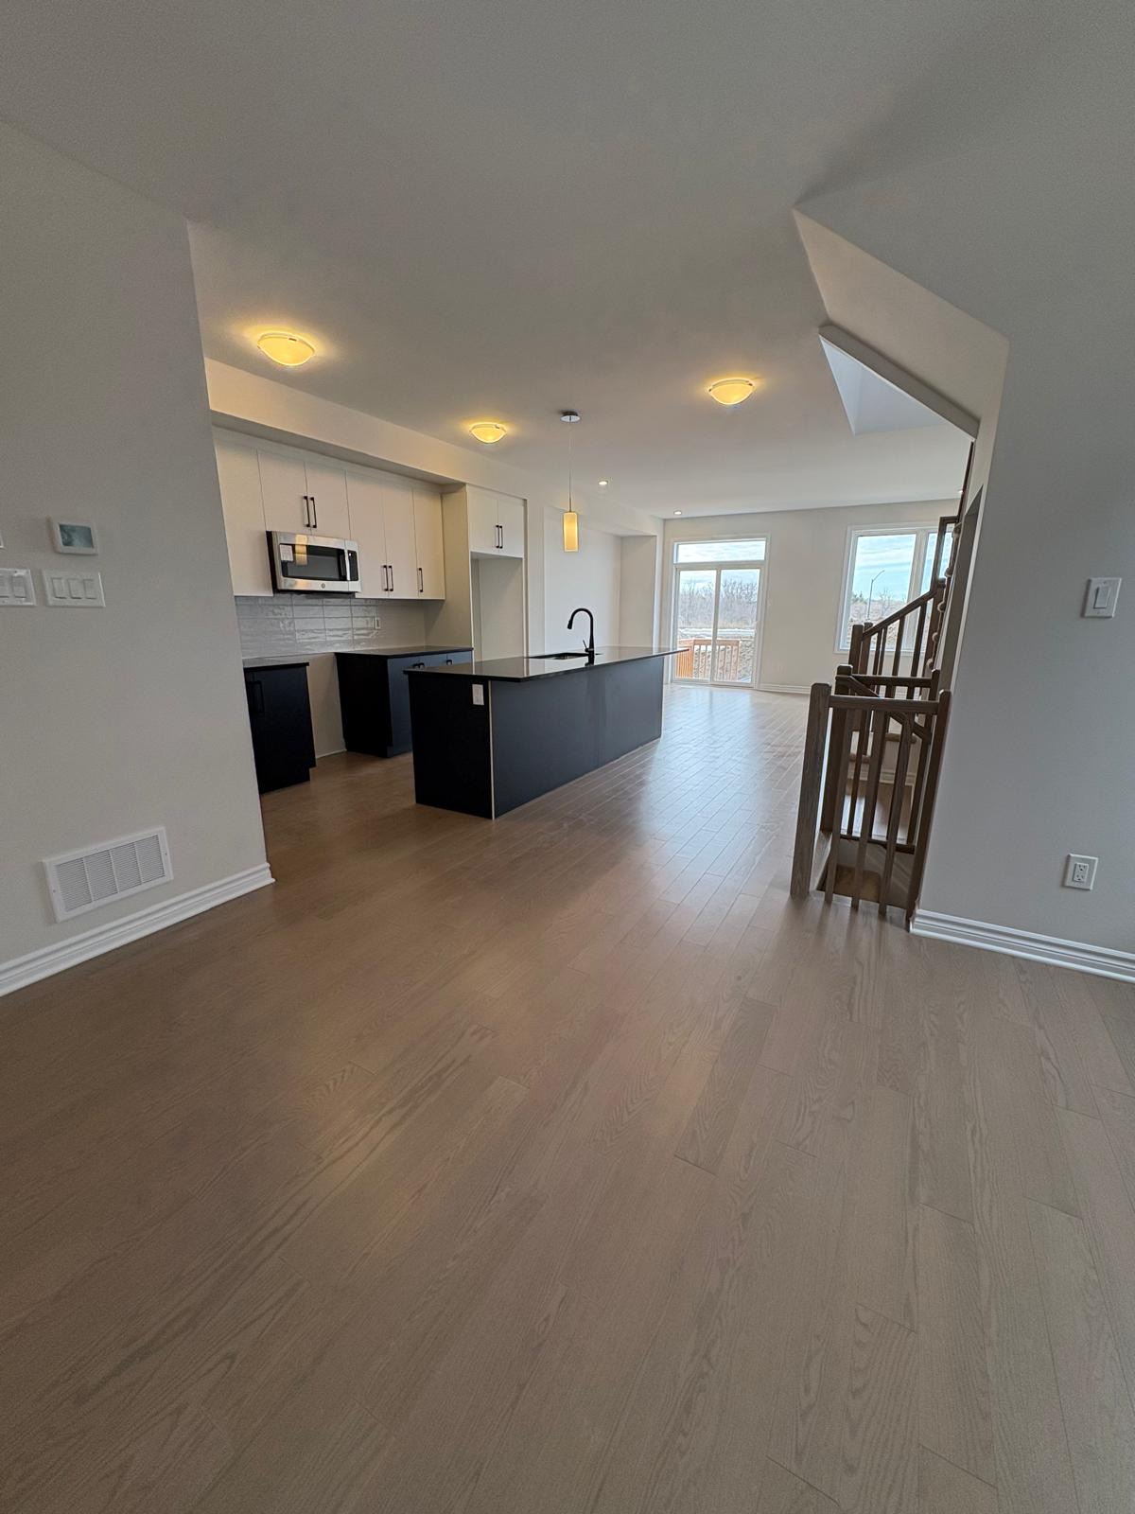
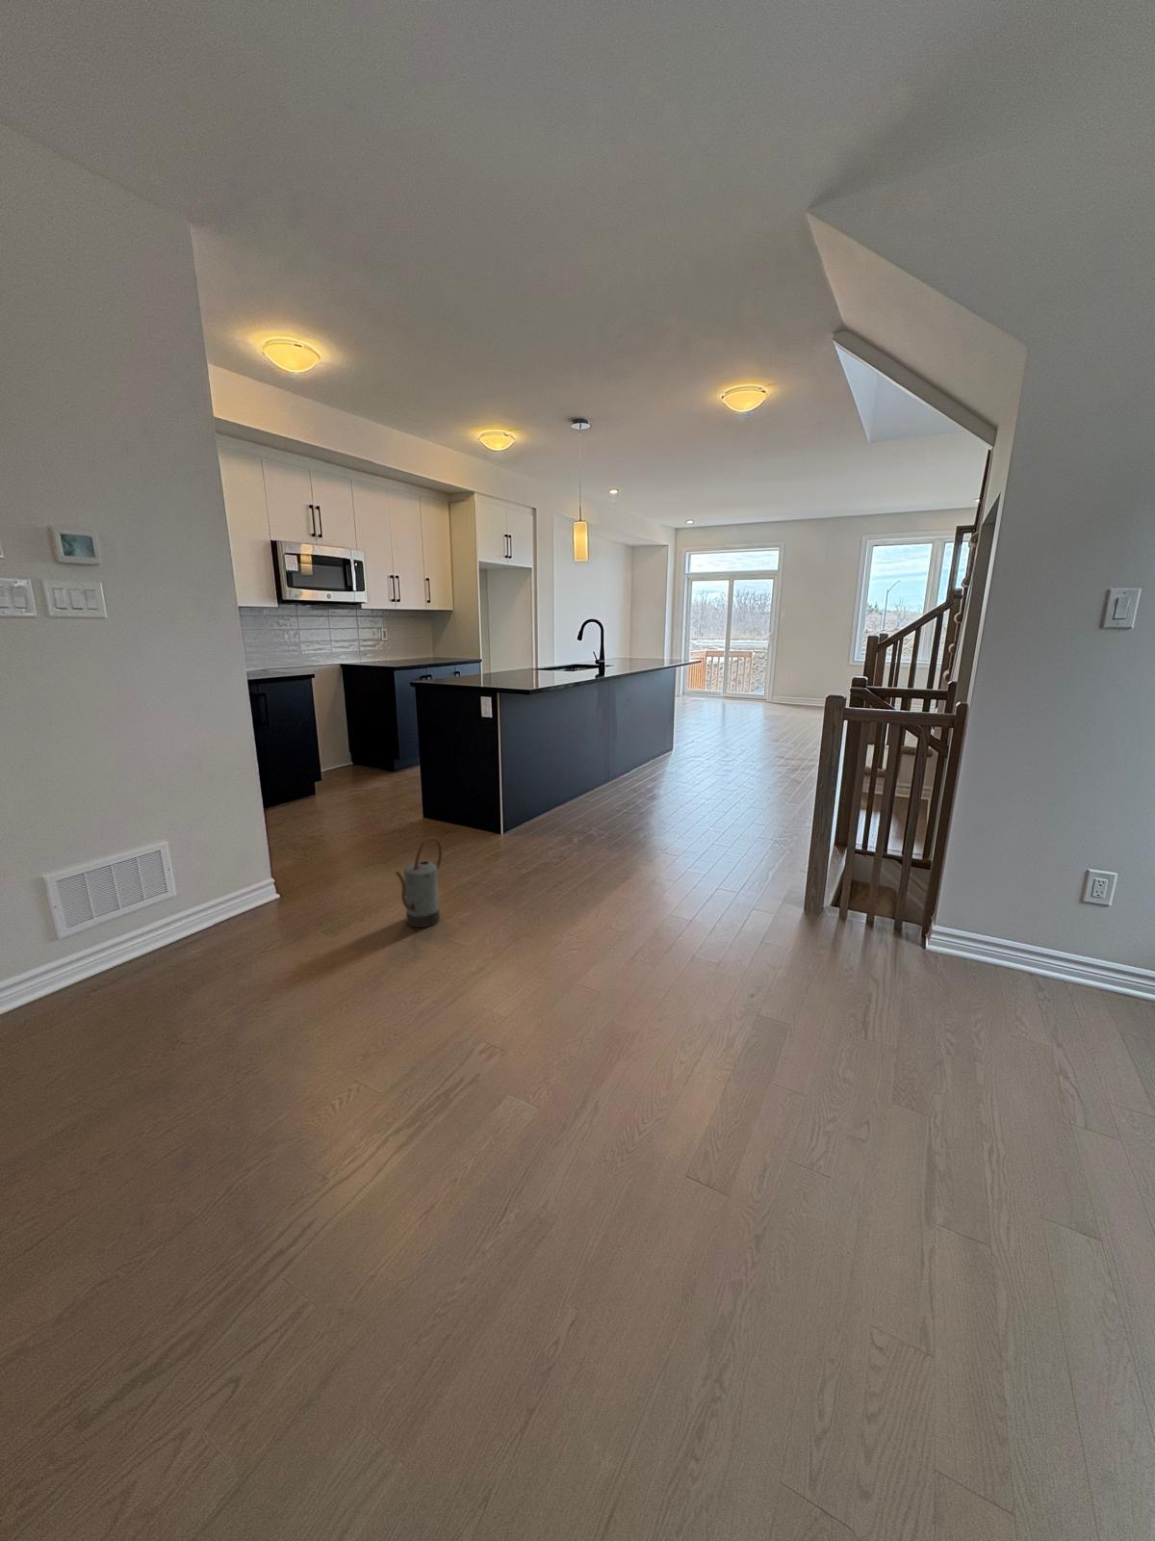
+ watering can [393,836,443,928]
